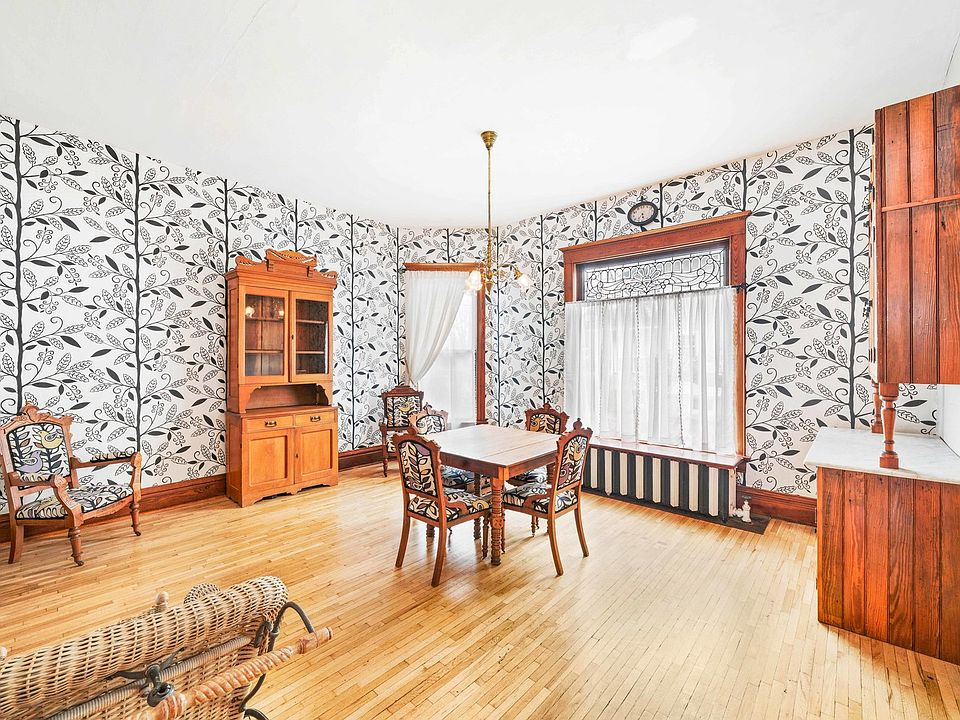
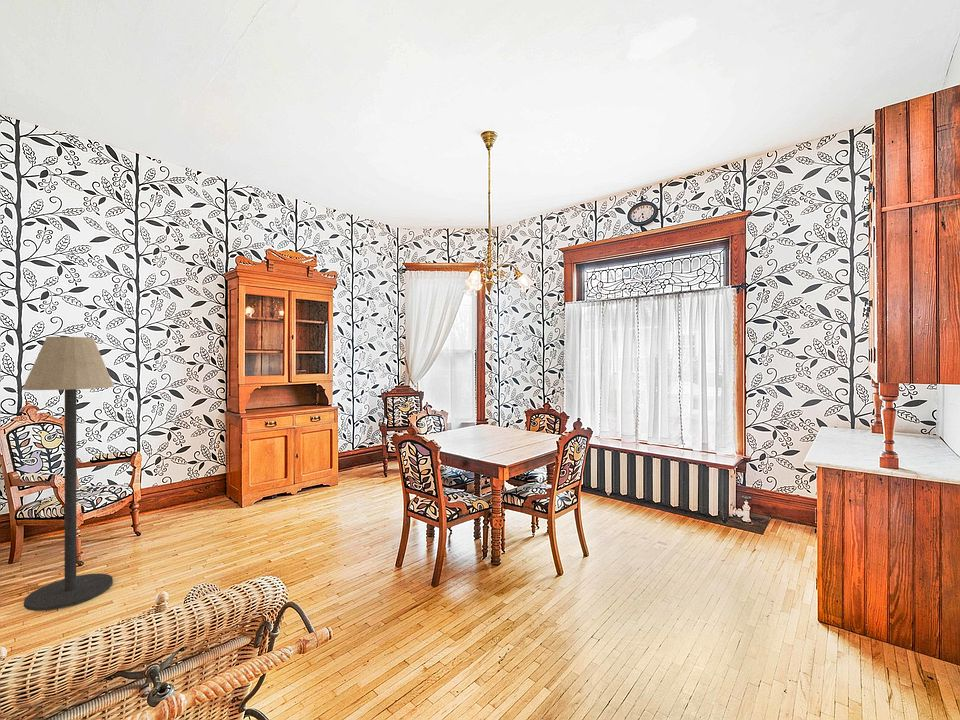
+ floor lamp [21,336,115,612]
